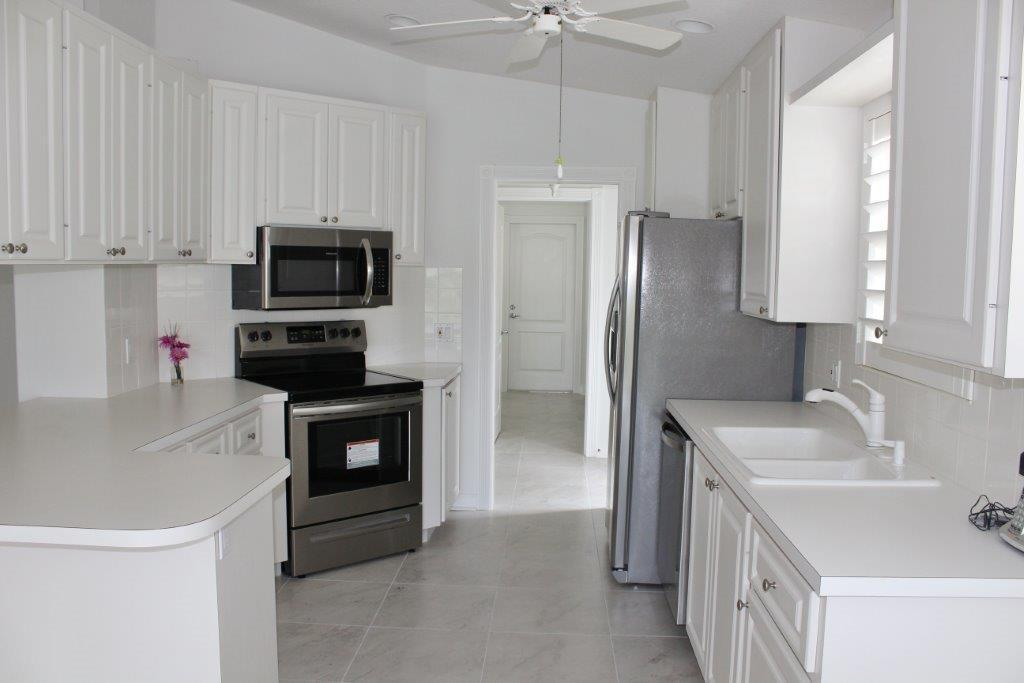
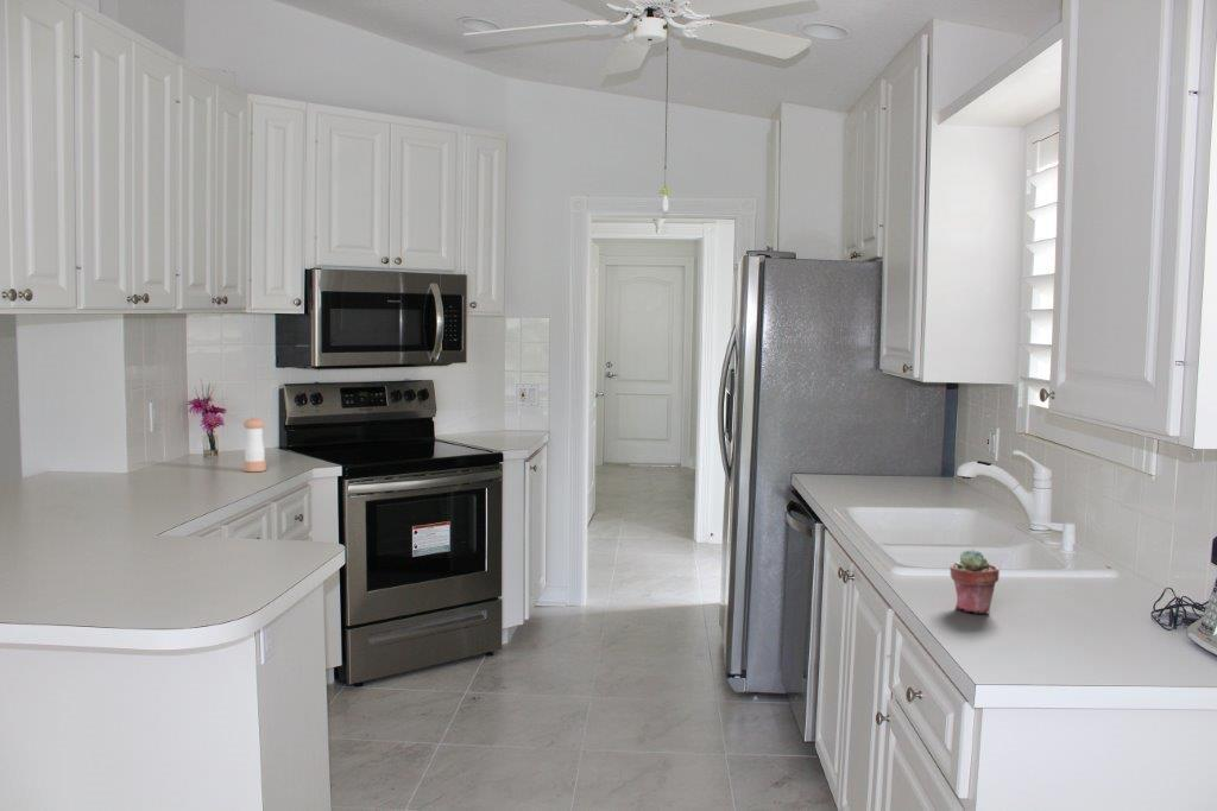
+ pepper shaker [242,416,267,473]
+ potted succulent [948,549,1001,615]
